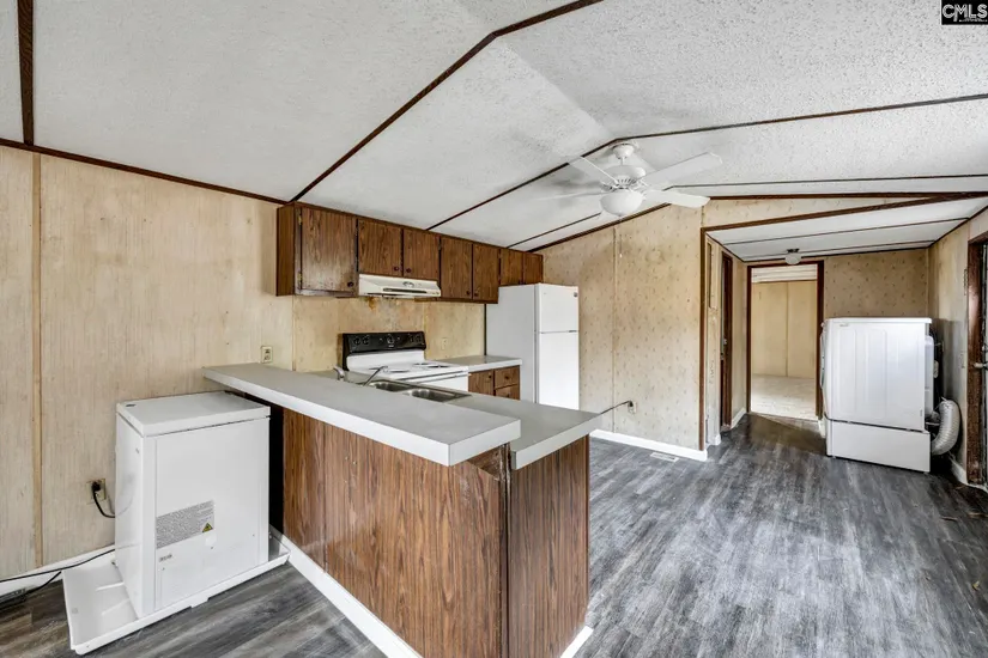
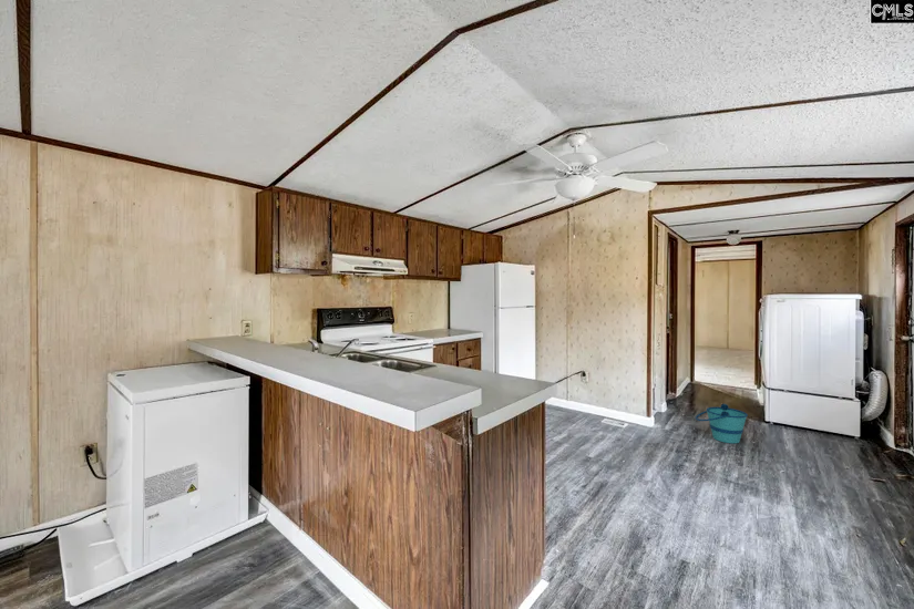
+ bucket [695,403,749,444]
